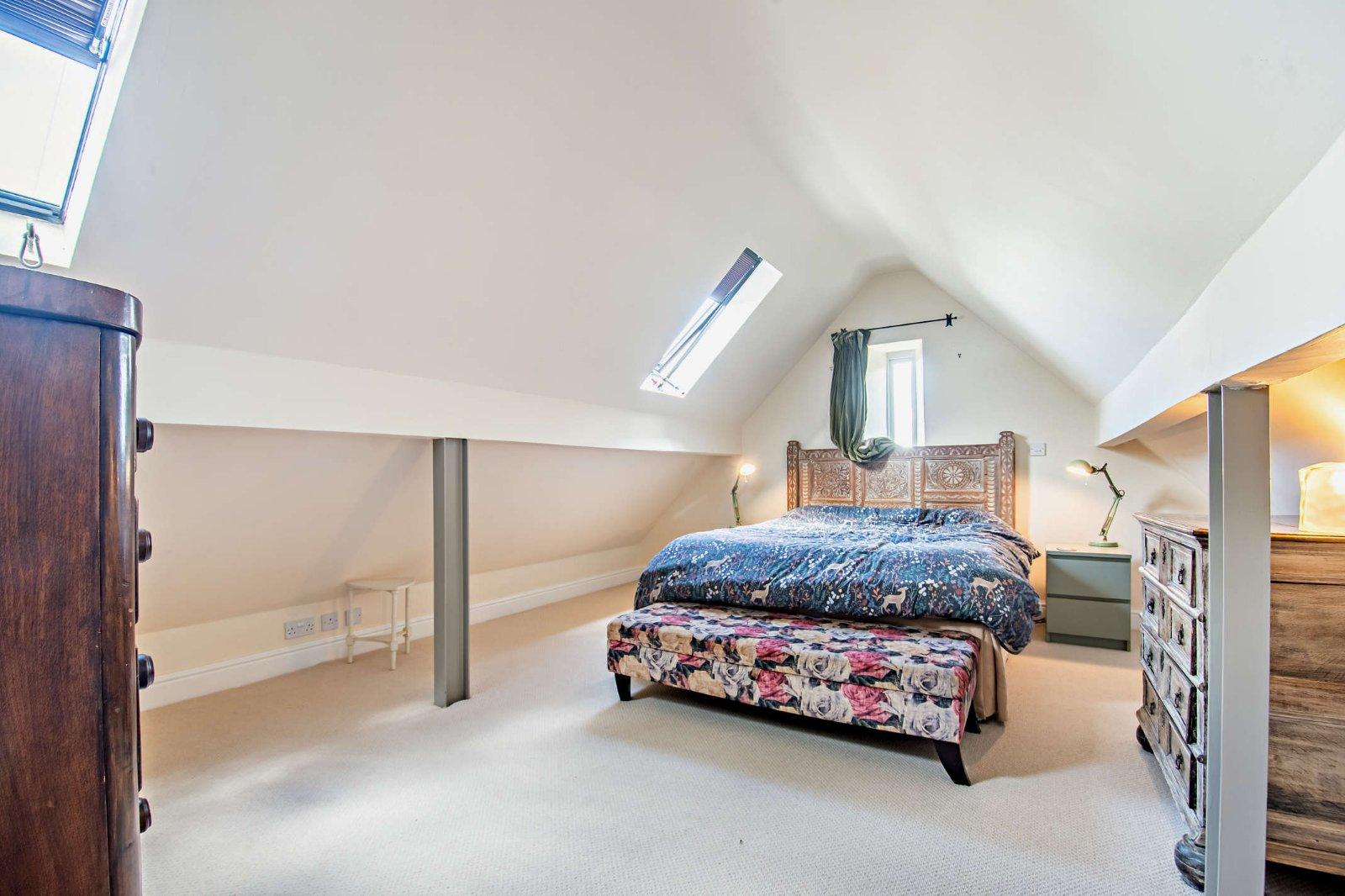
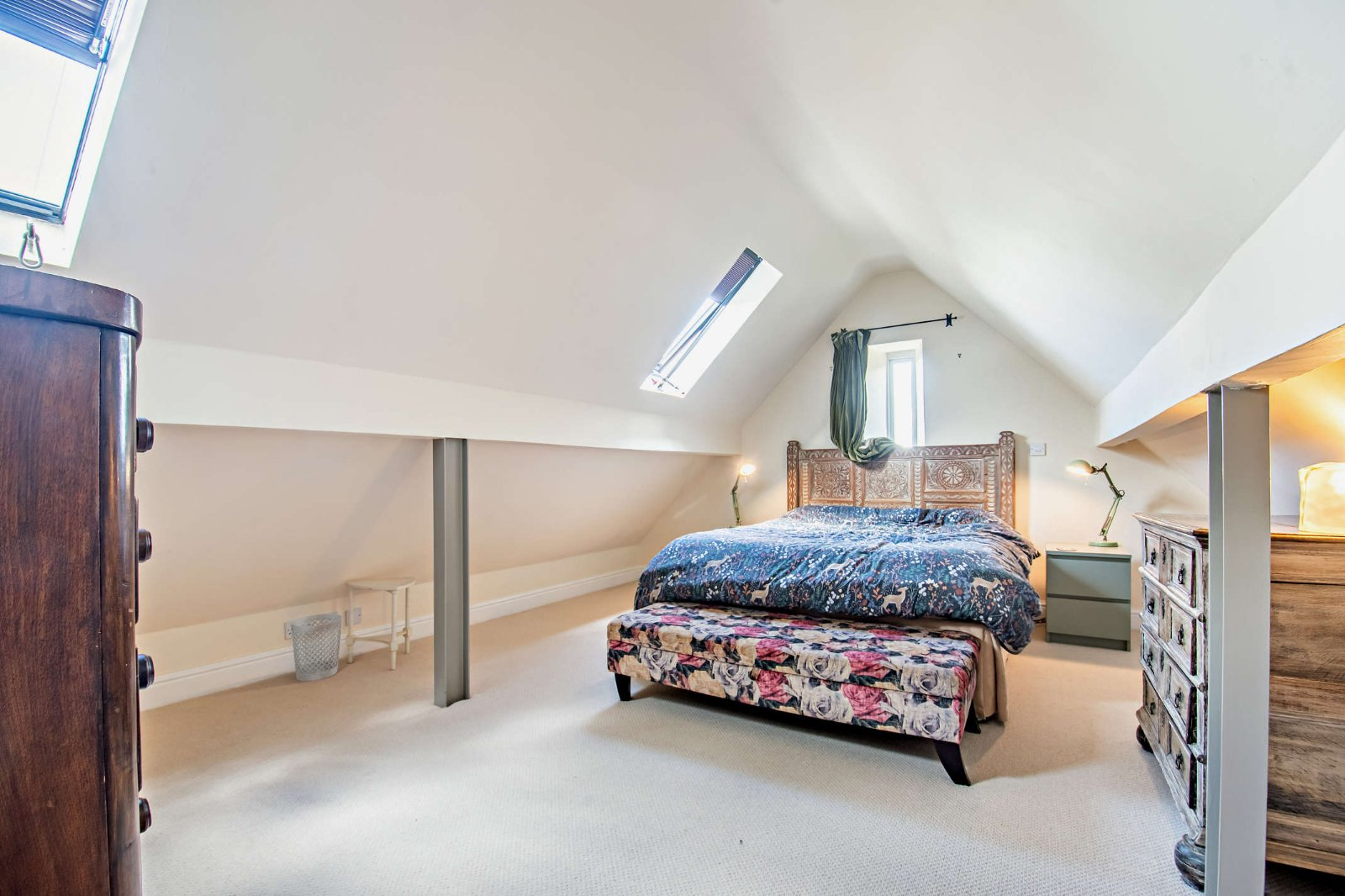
+ wastebasket [290,613,343,682]
